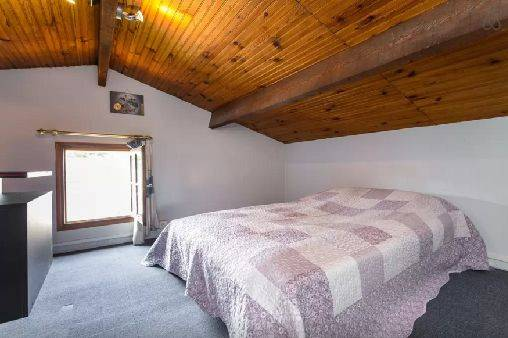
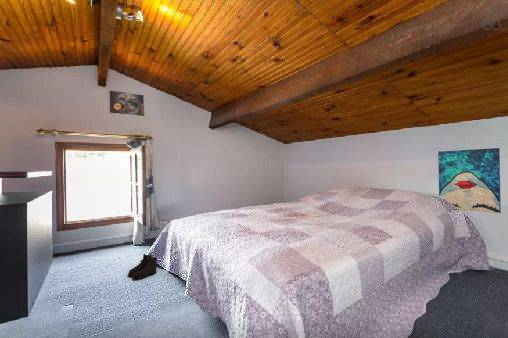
+ boots [127,253,159,280]
+ wall art [437,147,502,214]
